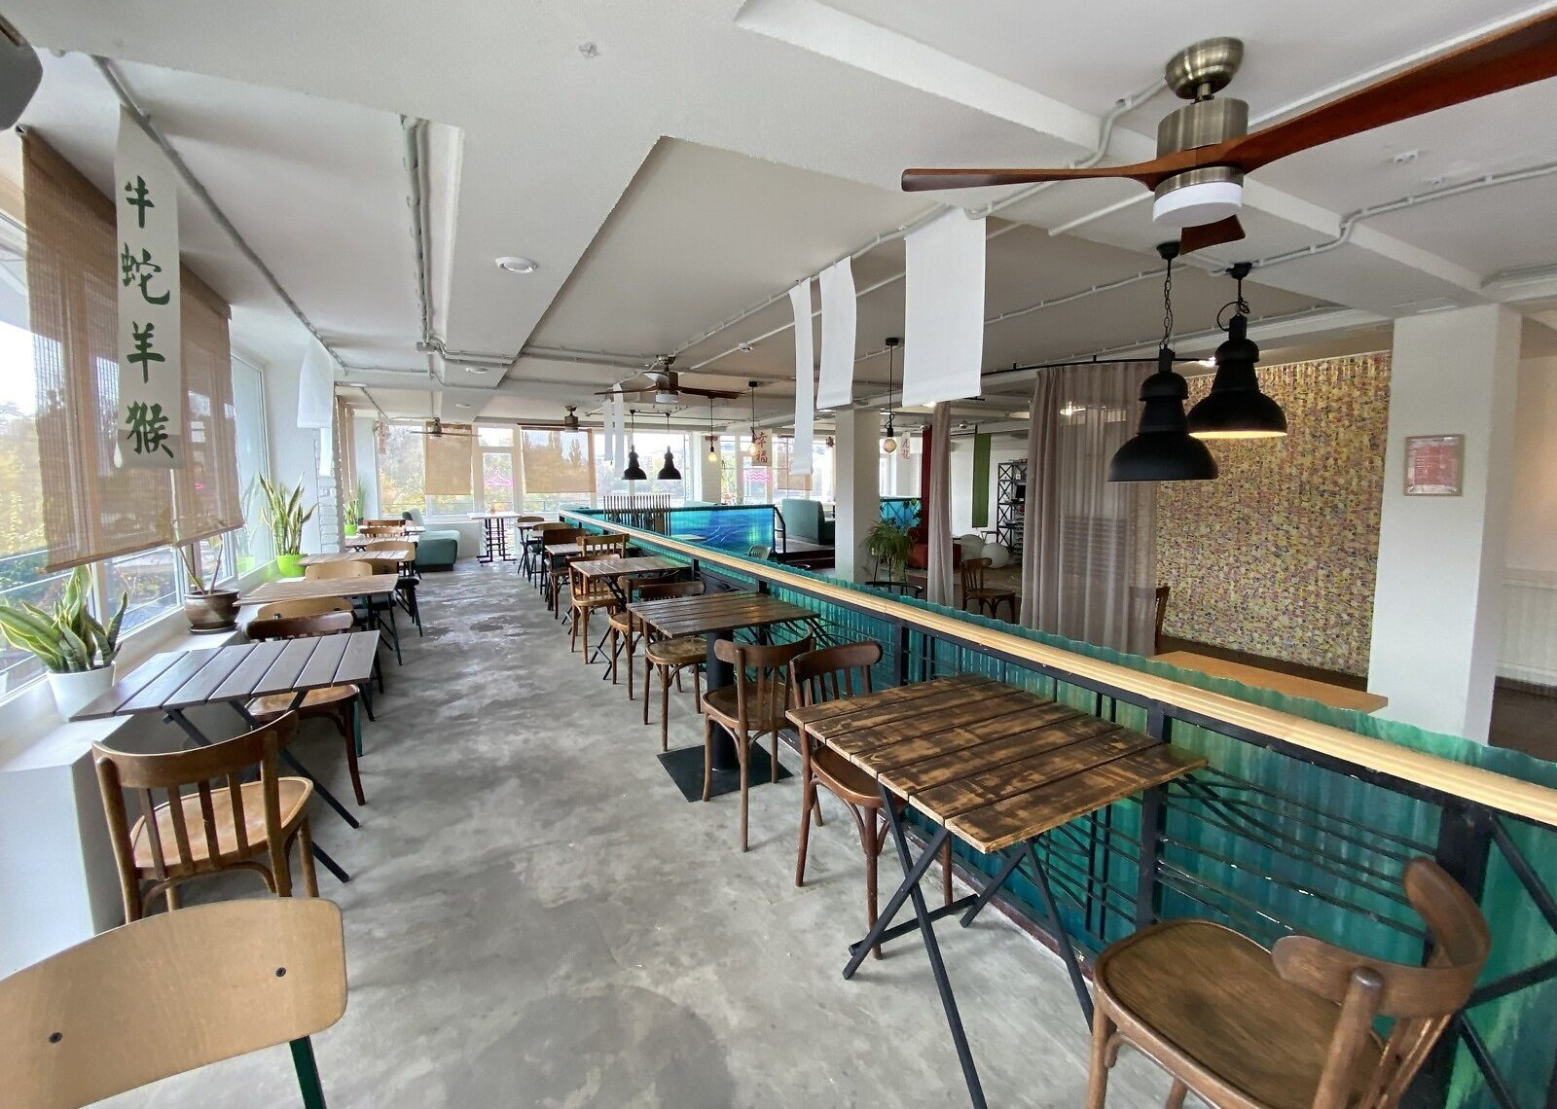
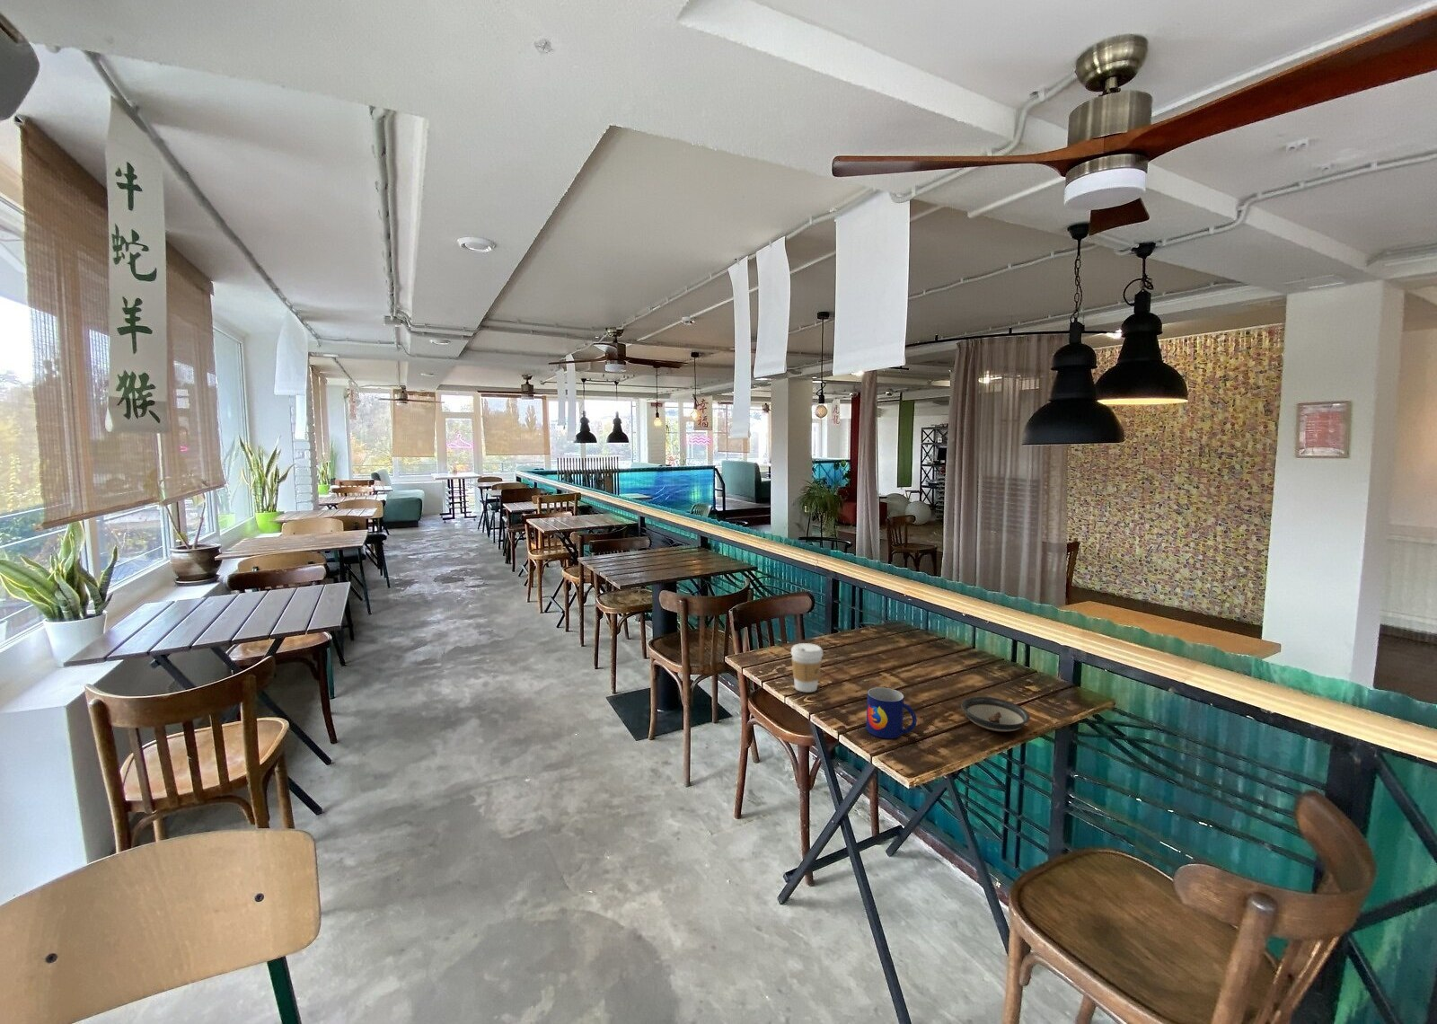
+ saucer [961,696,1031,733]
+ mug [865,687,917,739]
+ coffee cup [790,643,823,694]
